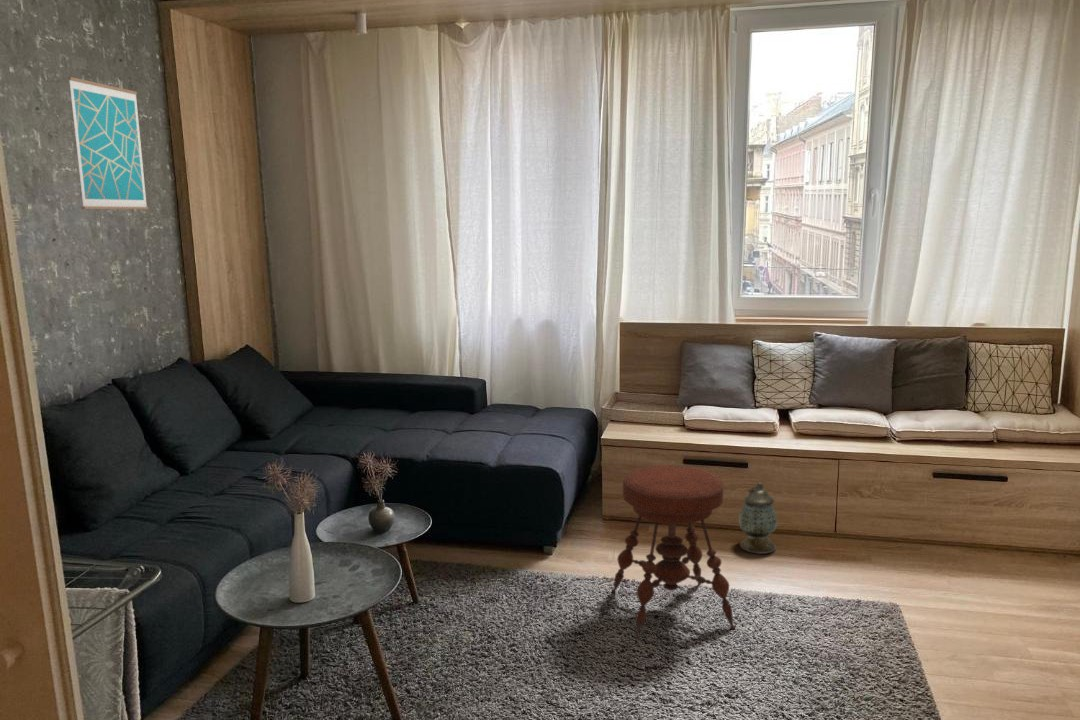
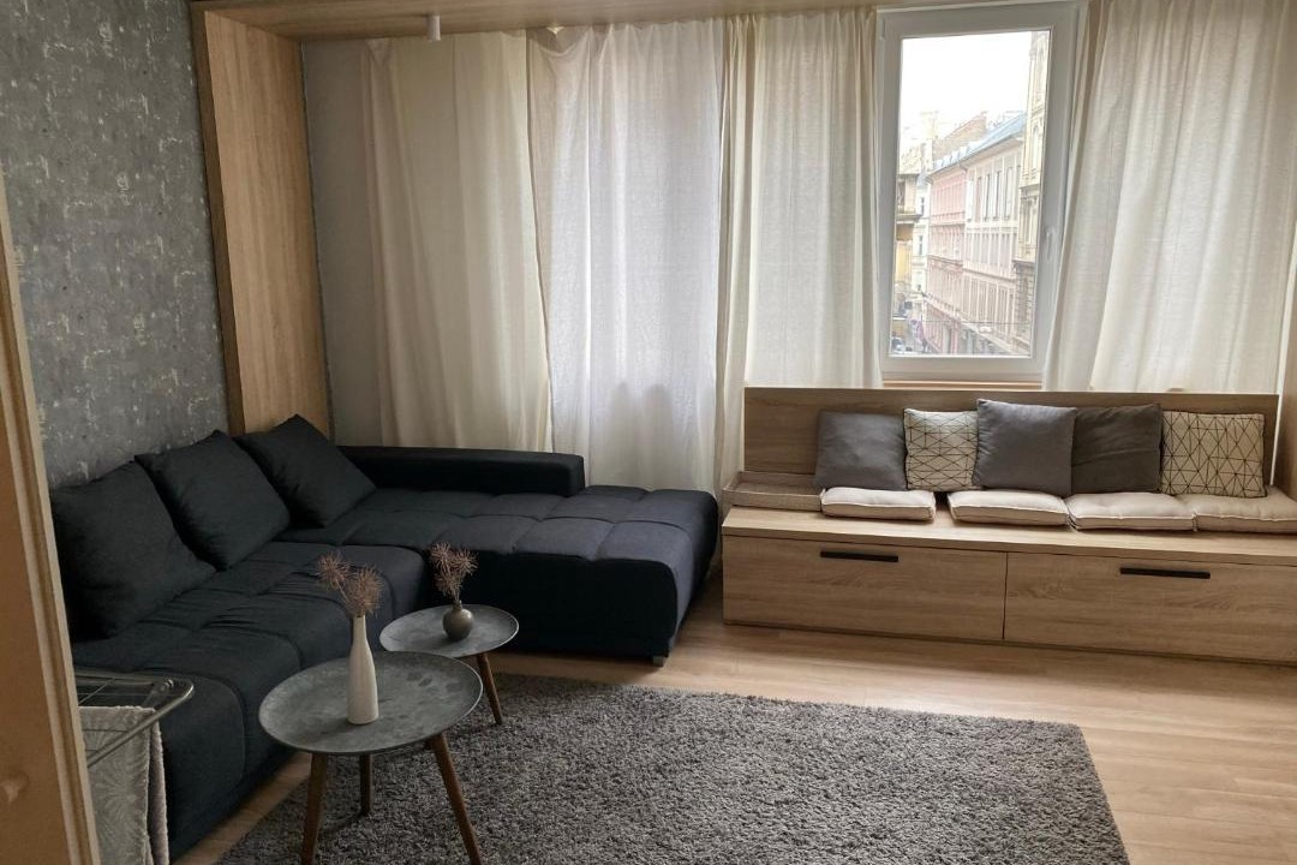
- stool [610,464,737,639]
- lantern [738,482,779,555]
- wall art [67,76,149,210]
